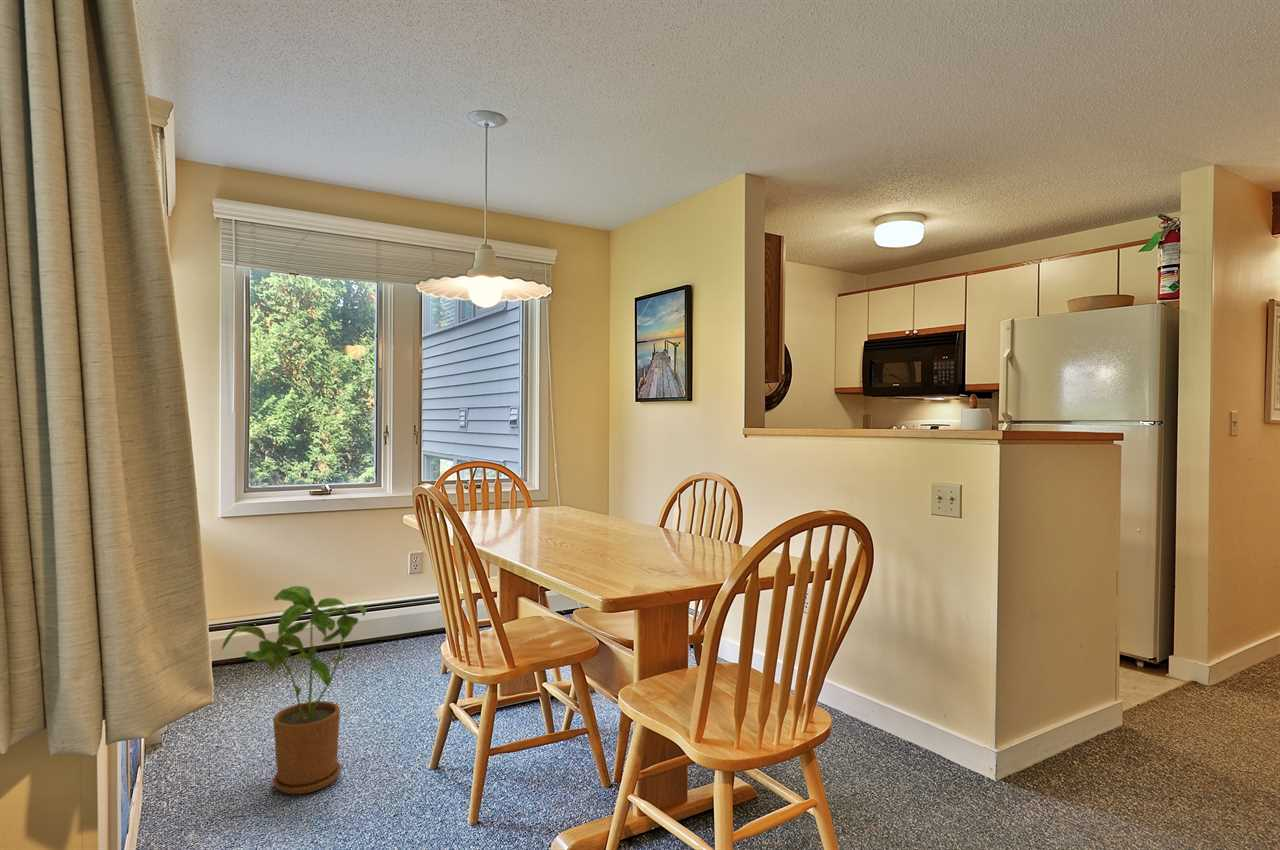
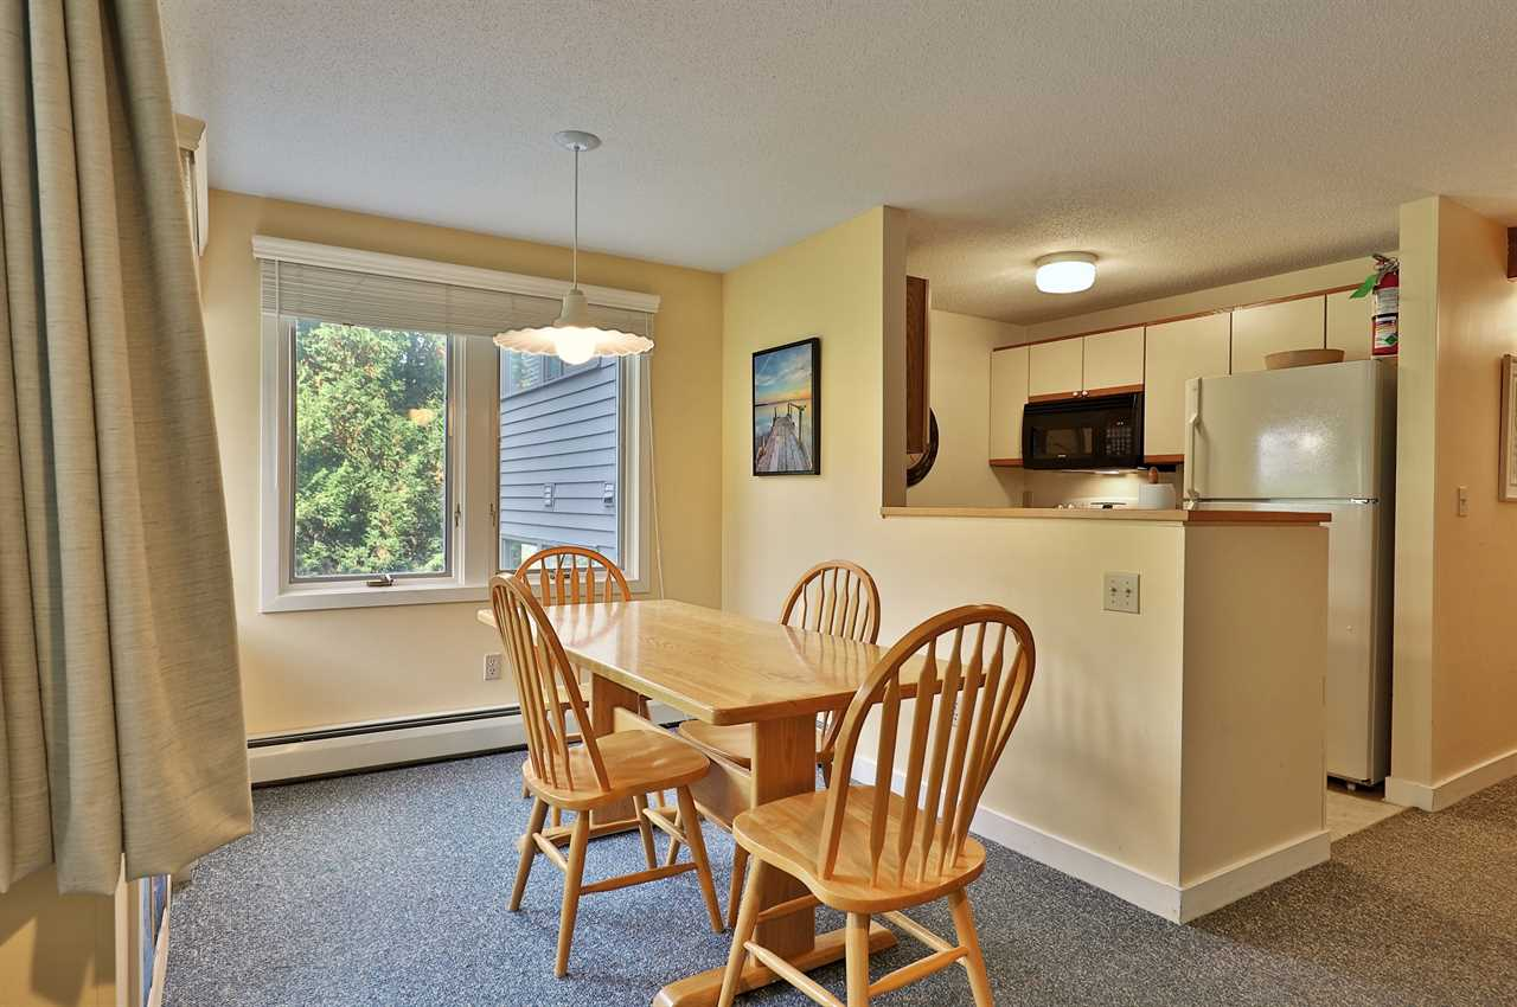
- house plant [220,585,367,795]
